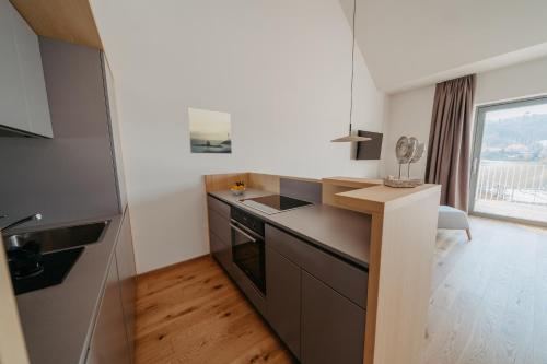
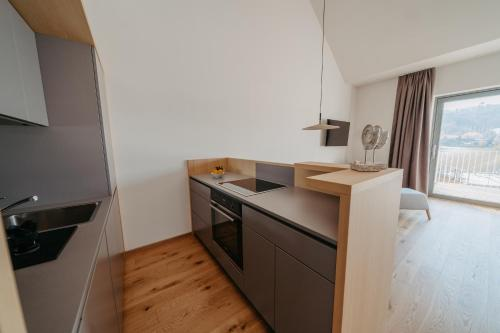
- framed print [186,106,233,155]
